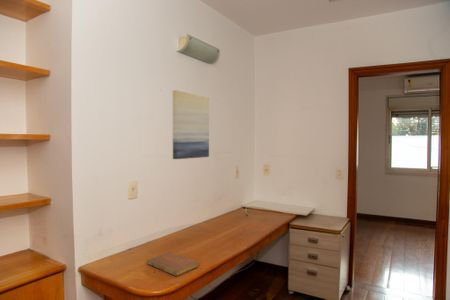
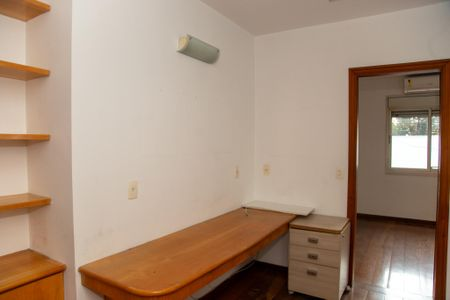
- notebook [146,251,200,277]
- wall art [172,89,210,160]
